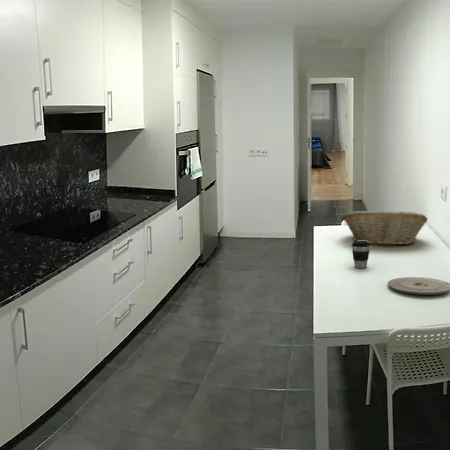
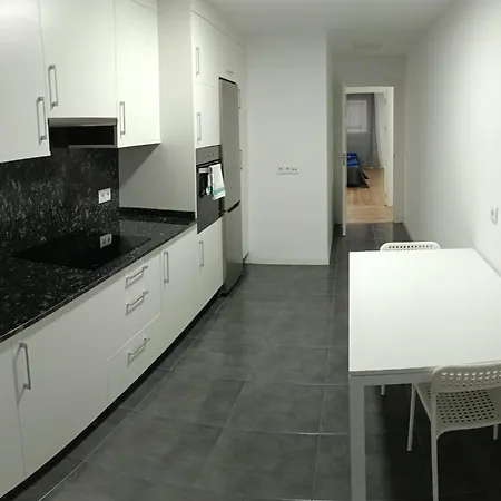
- fruit basket [341,210,429,246]
- plate [387,276,450,296]
- coffee cup [351,240,371,269]
